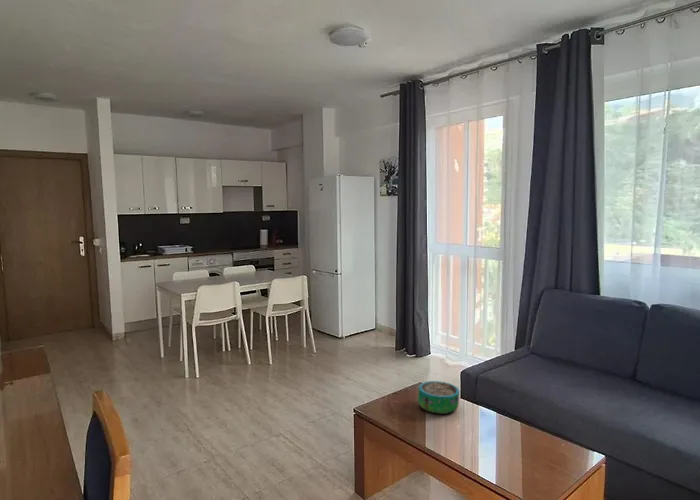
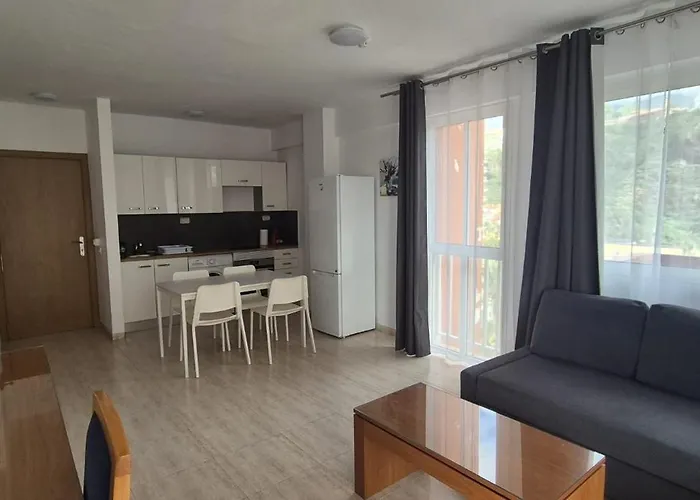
- decorative bowl [417,380,460,415]
